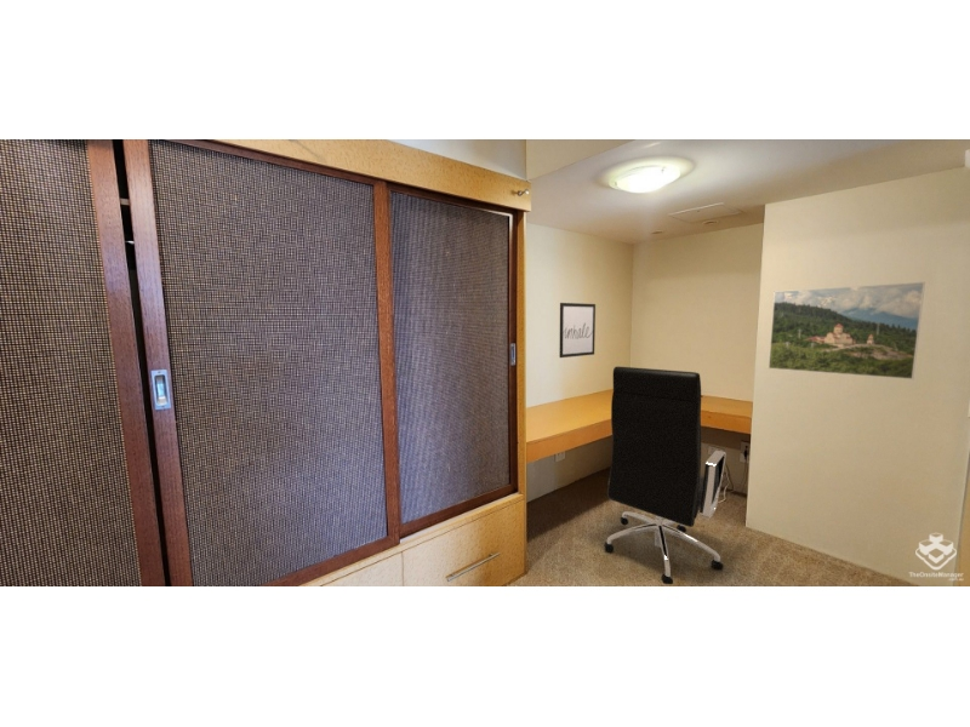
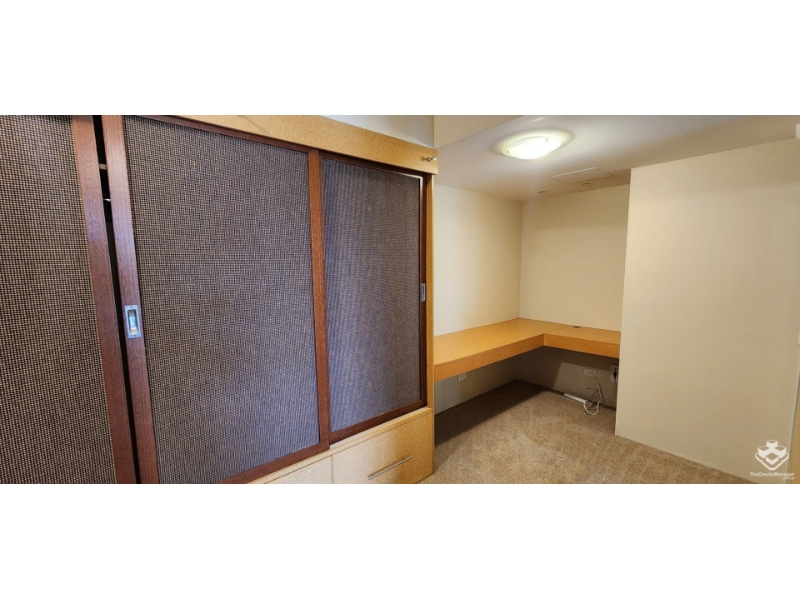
- wall art [558,302,597,359]
- office chair [603,366,728,585]
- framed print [768,281,926,380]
